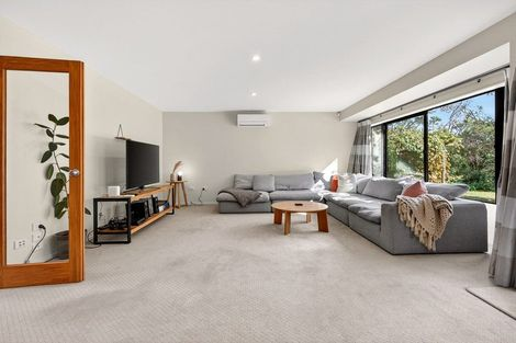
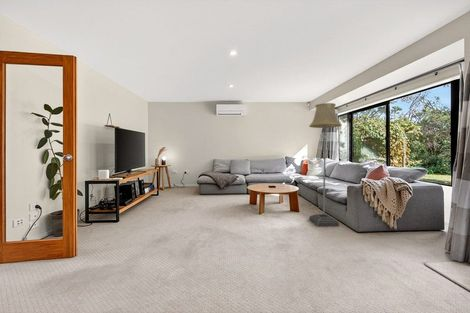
+ floor lamp [308,102,343,227]
